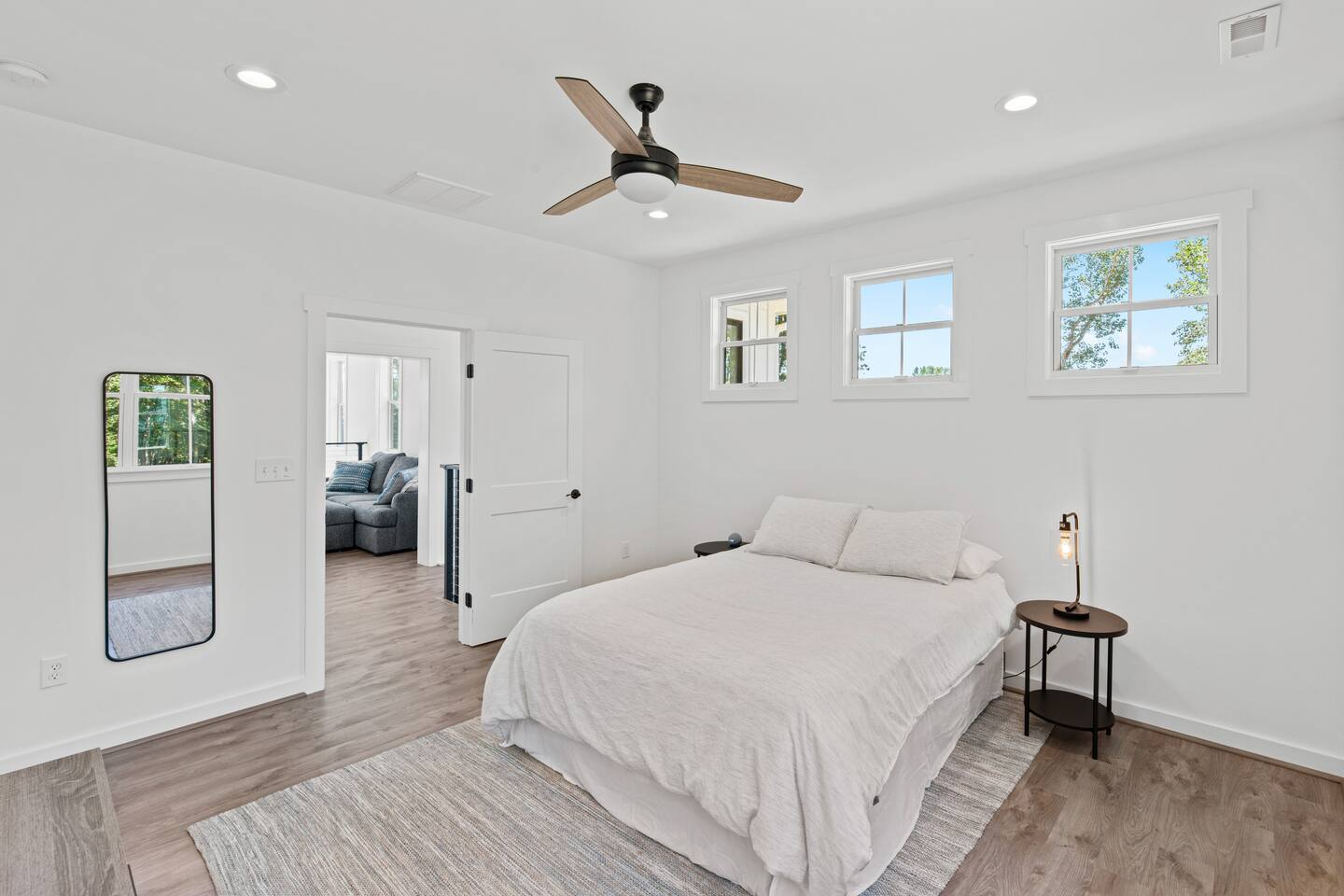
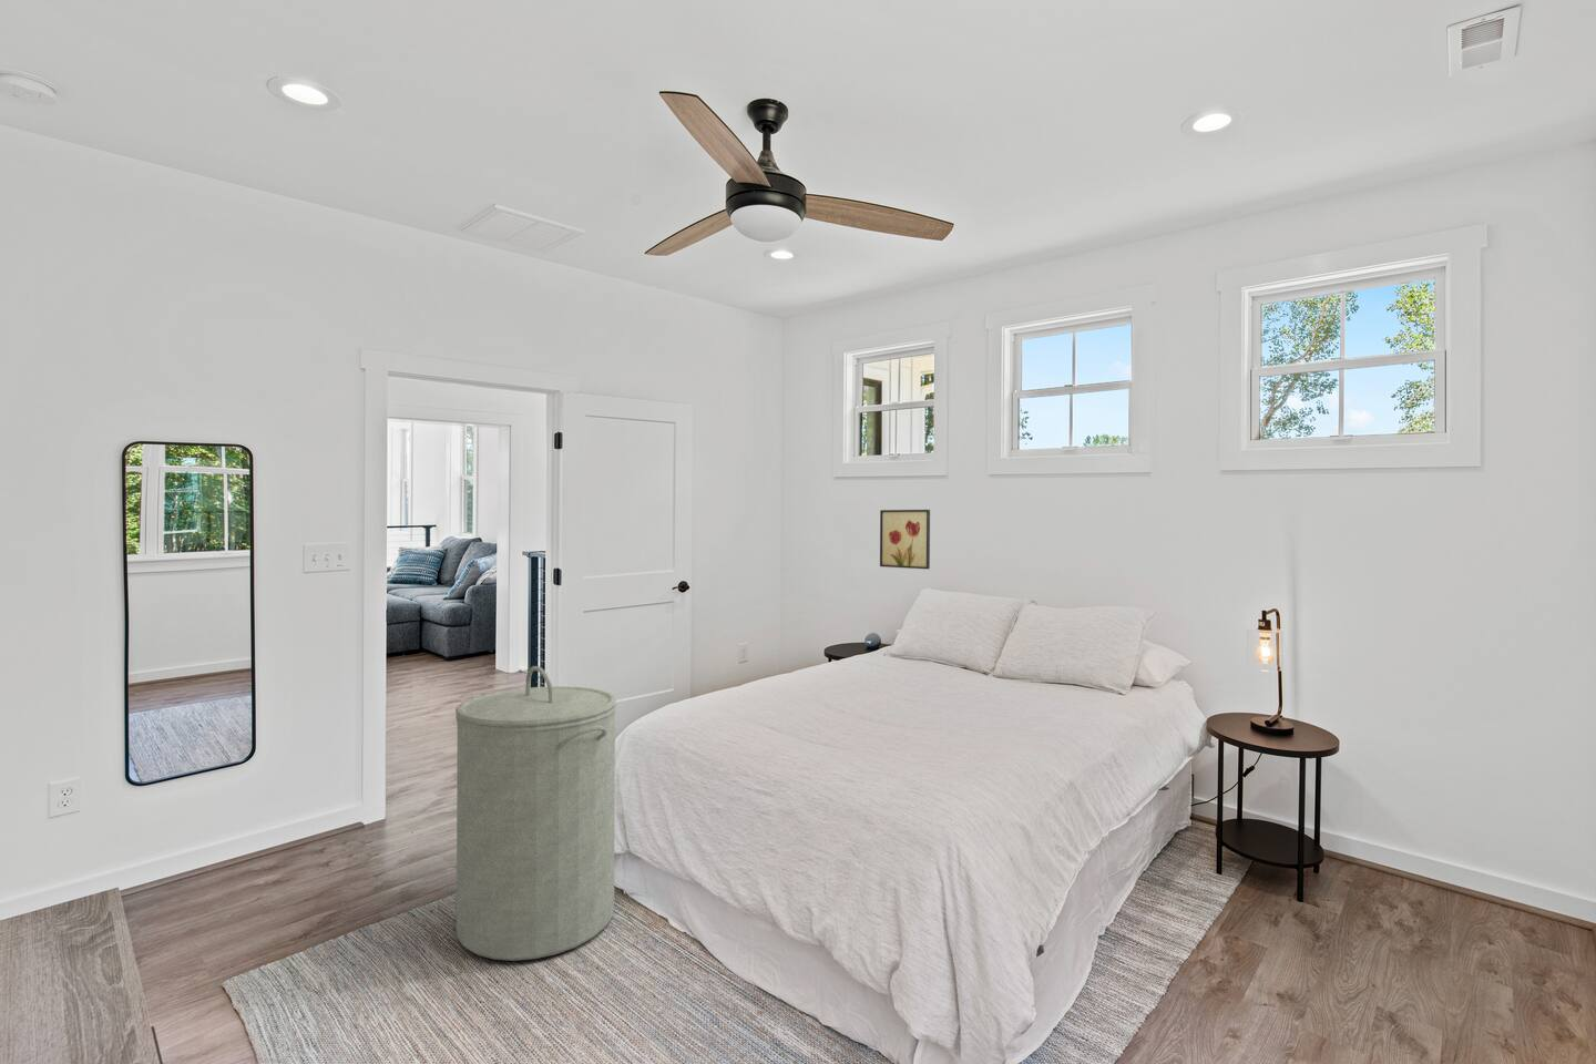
+ wall art [879,508,931,570]
+ laundry hamper [455,665,618,962]
